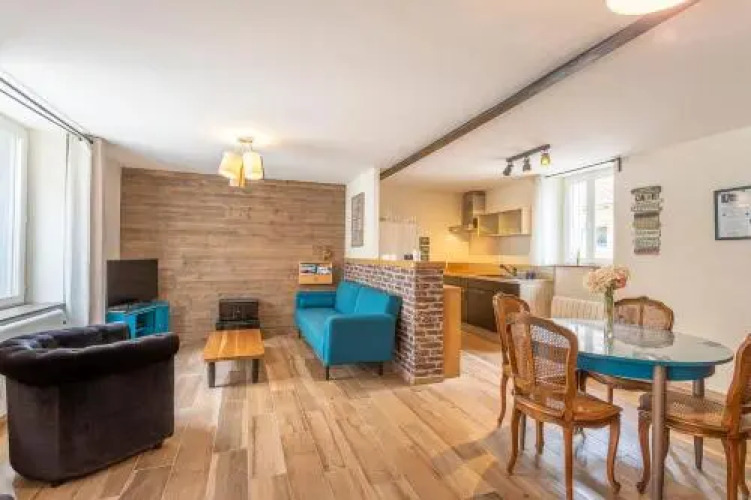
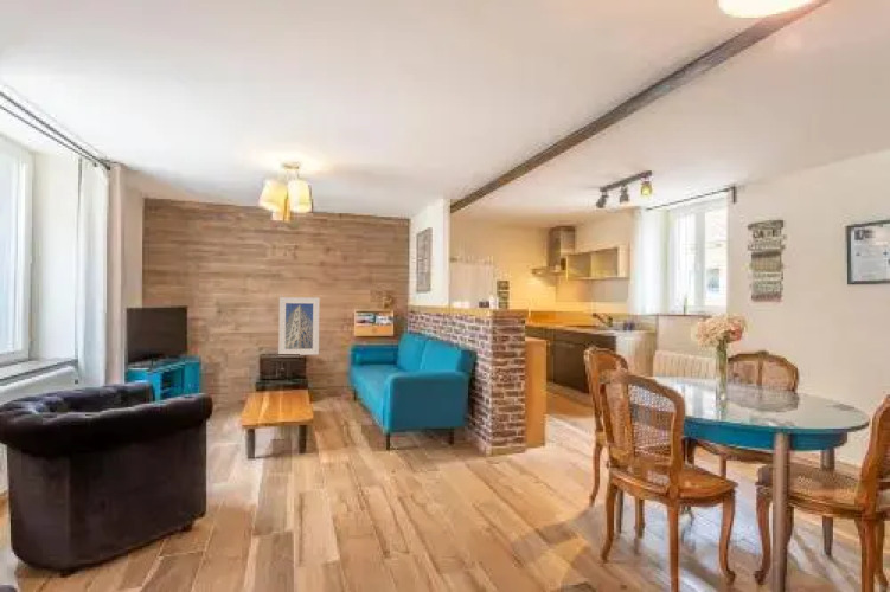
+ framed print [277,296,321,356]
